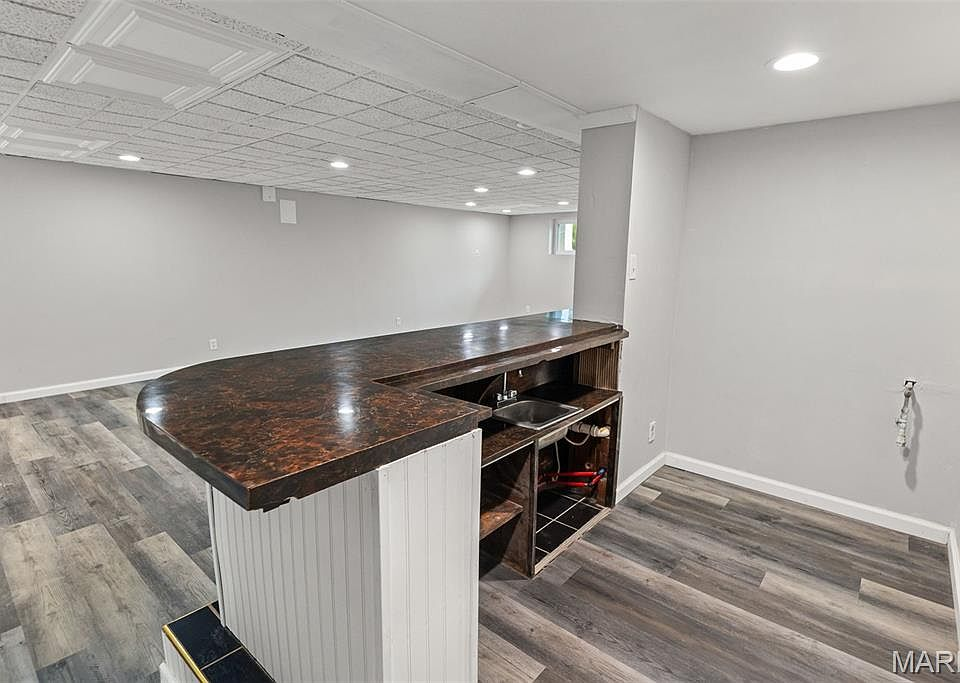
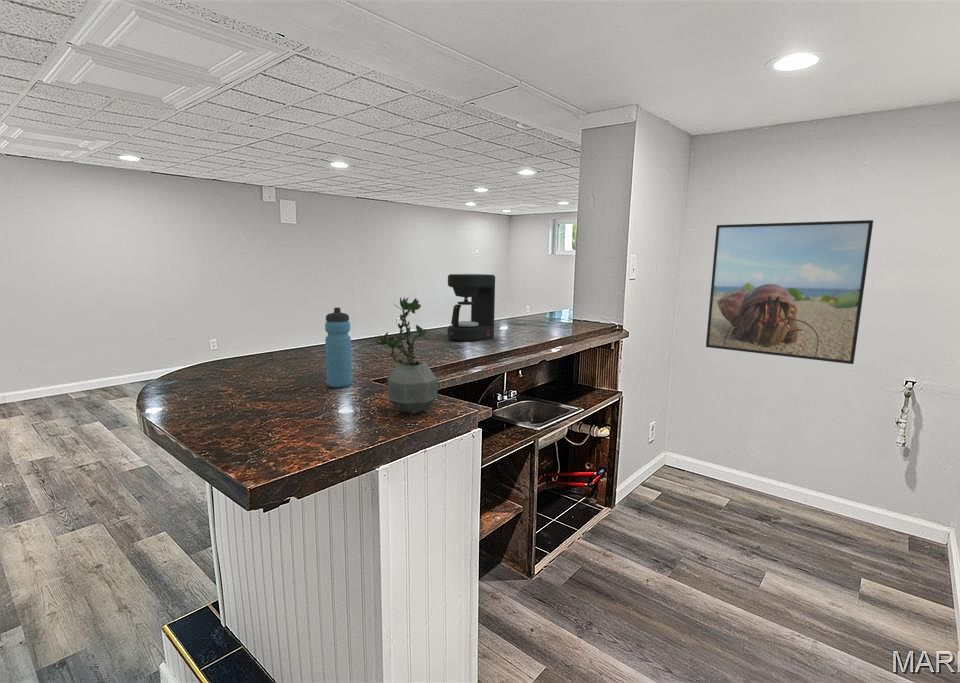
+ potted plant [374,297,438,415]
+ water bottle [324,306,353,388]
+ coffee maker [446,273,496,342]
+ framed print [705,219,874,365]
